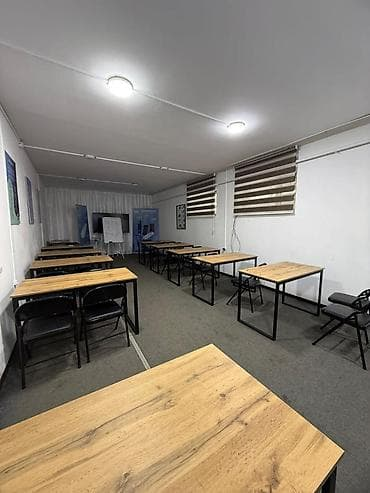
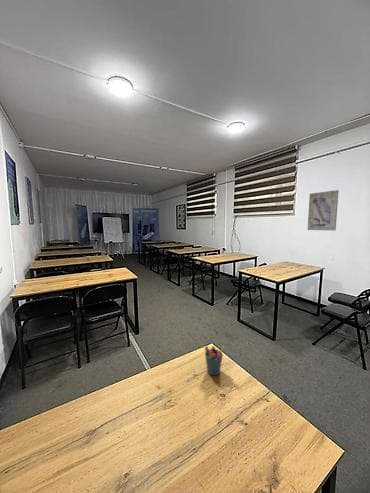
+ pen holder [204,345,225,376]
+ wall art [307,189,340,232]
